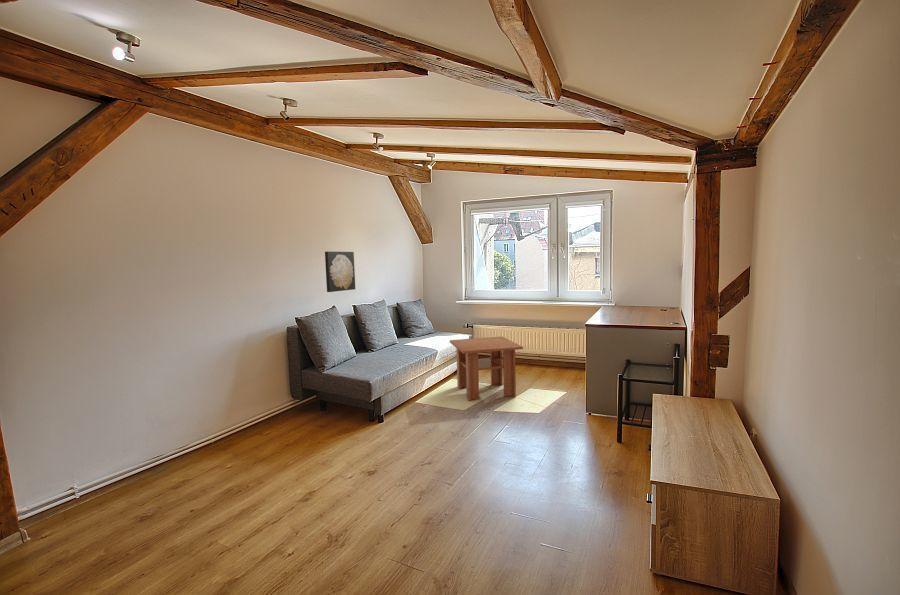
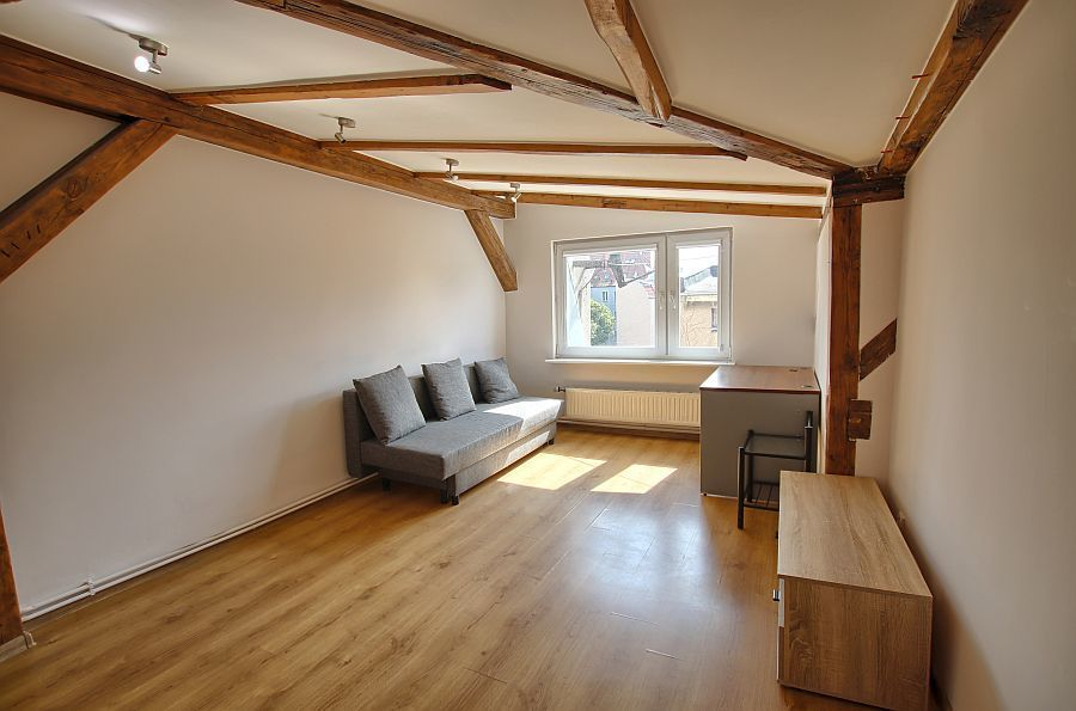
- coffee table [449,336,524,402]
- wall art [324,250,356,293]
